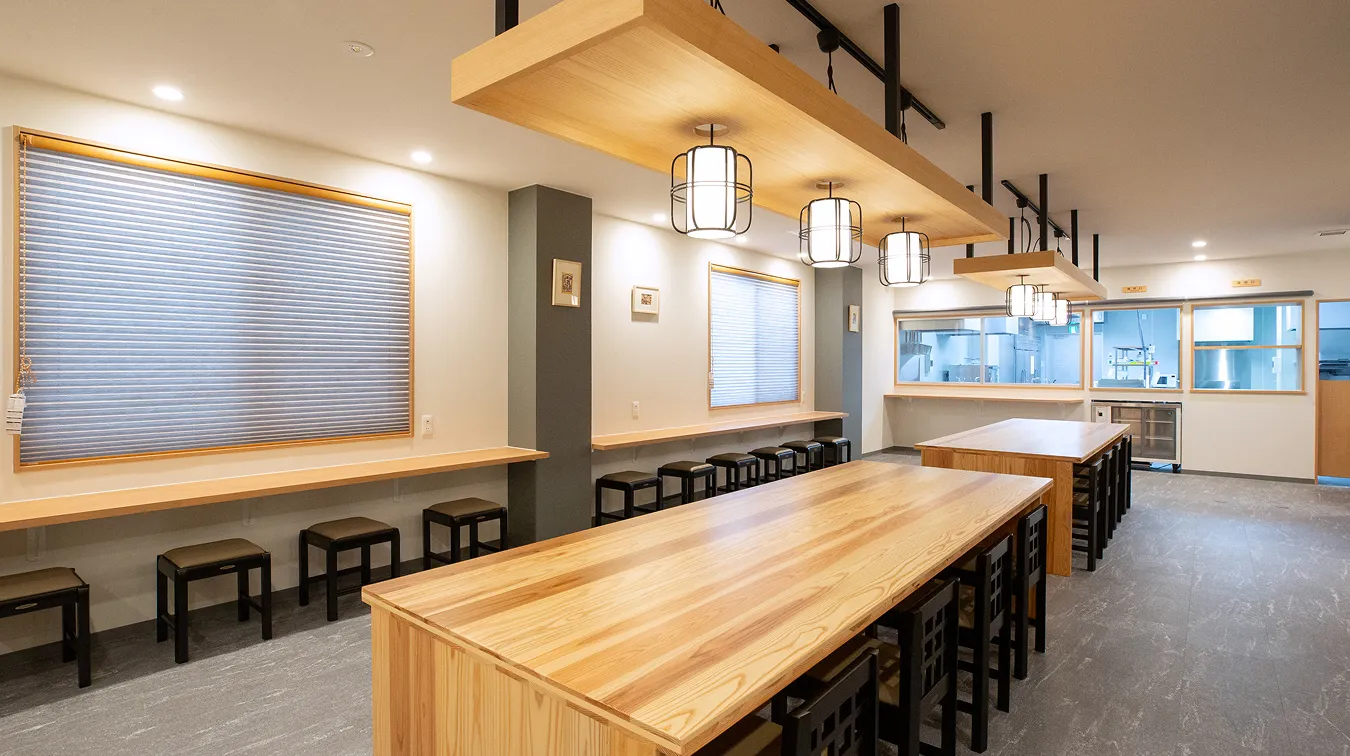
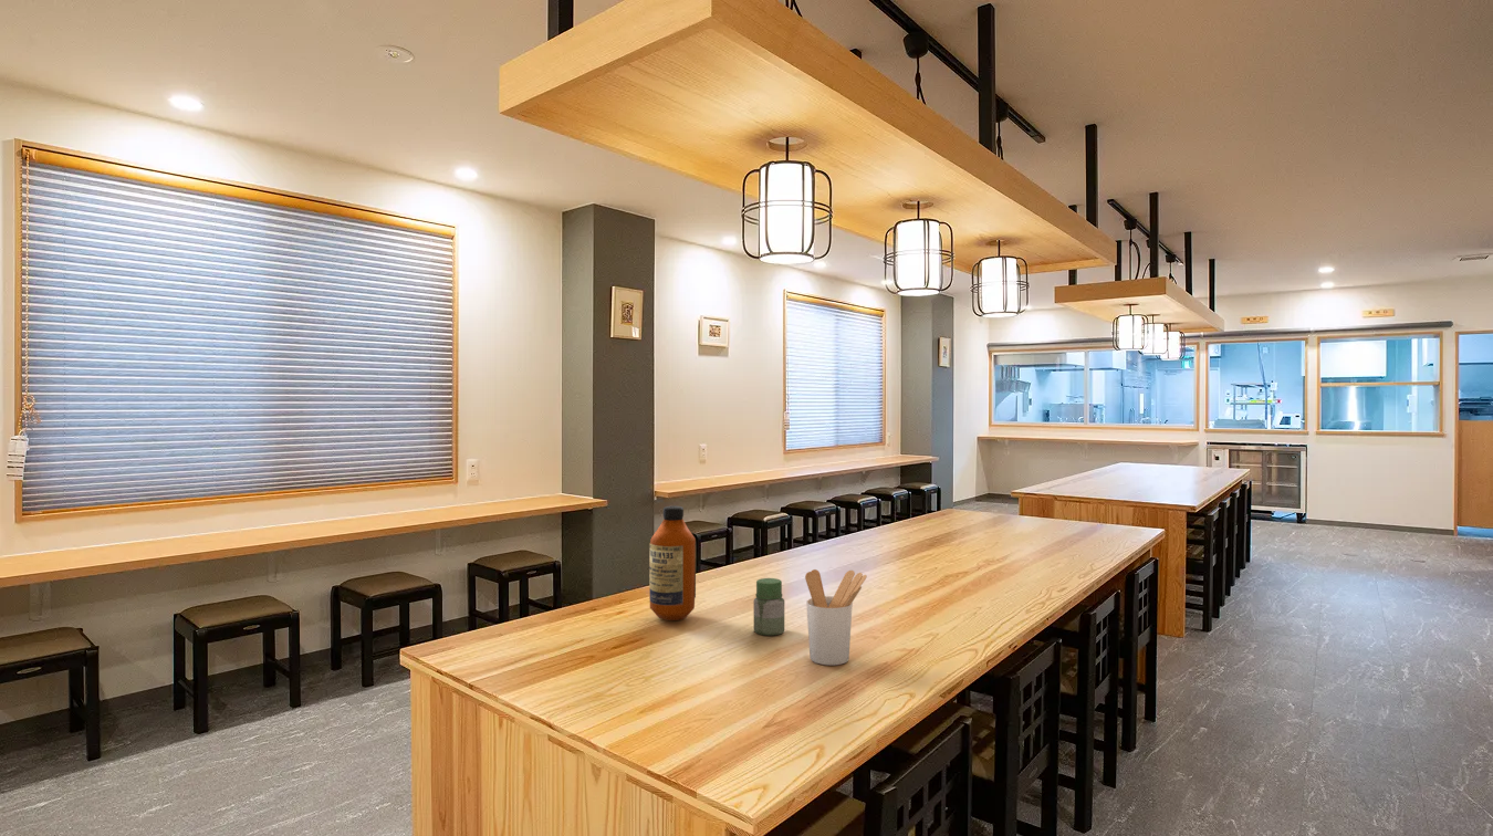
+ bottle [648,505,697,621]
+ jar [752,577,785,637]
+ utensil holder [804,568,868,666]
